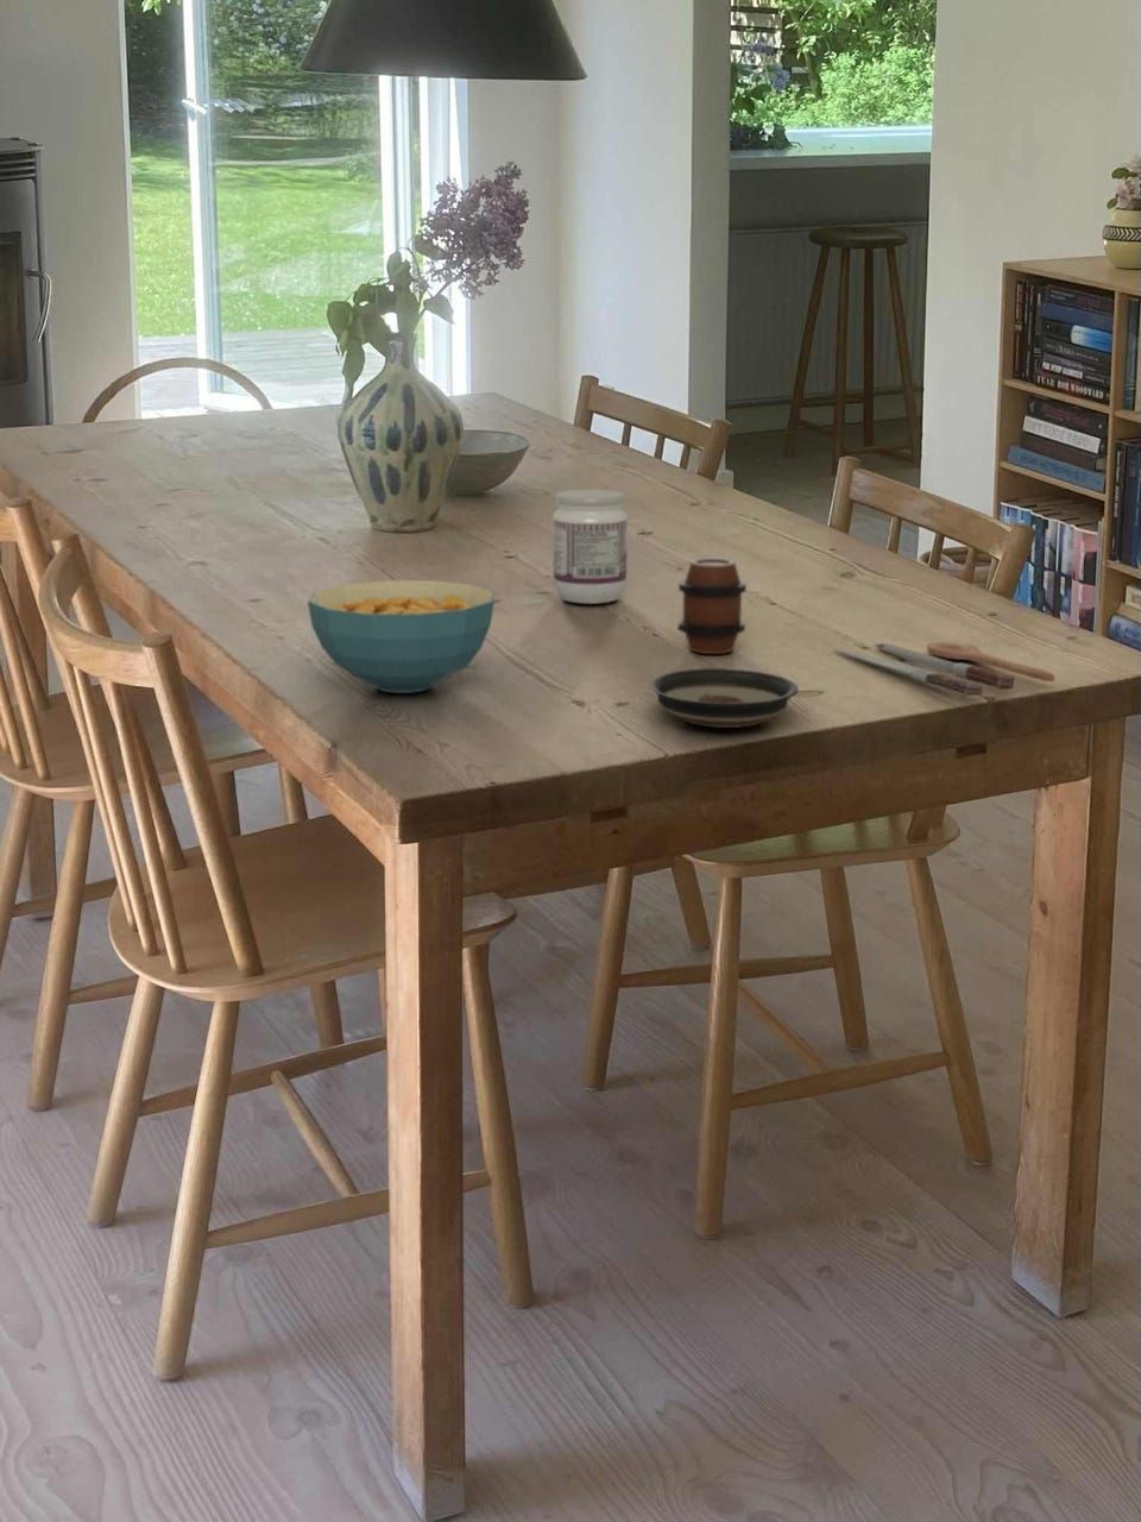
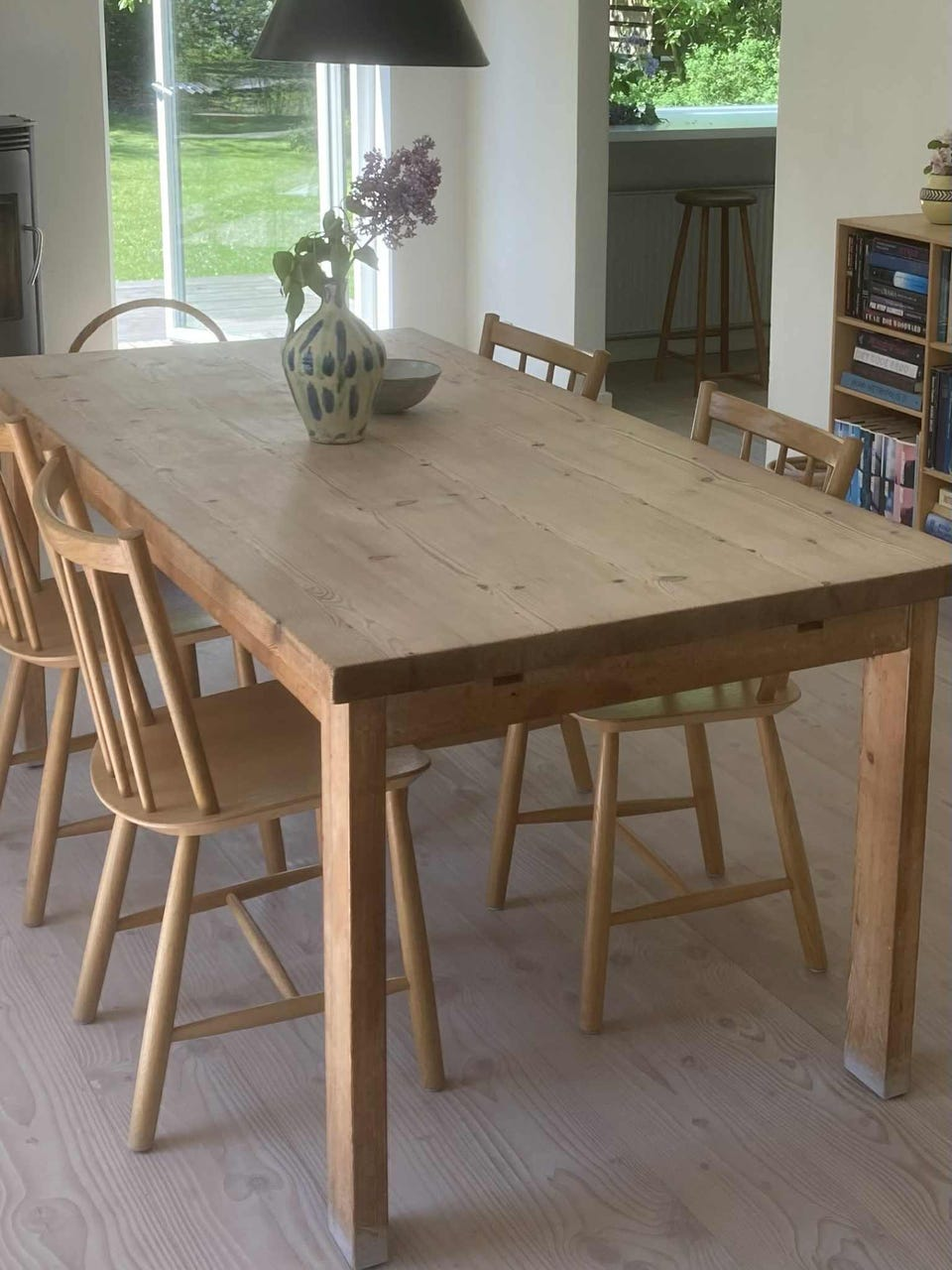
- jam [551,489,629,605]
- saucer [648,668,799,729]
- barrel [677,557,748,656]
- spoon [832,641,1056,696]
- cereal bowl [307,579,496,694]
